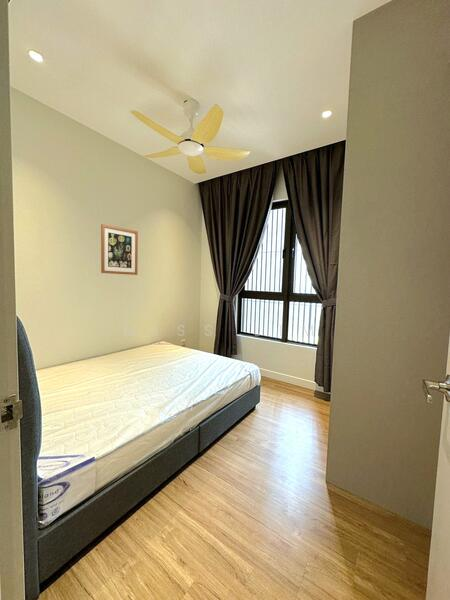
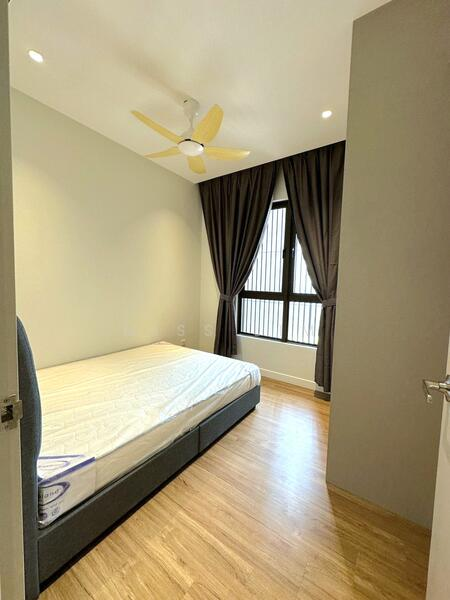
- wall art [100,223,139,276]
